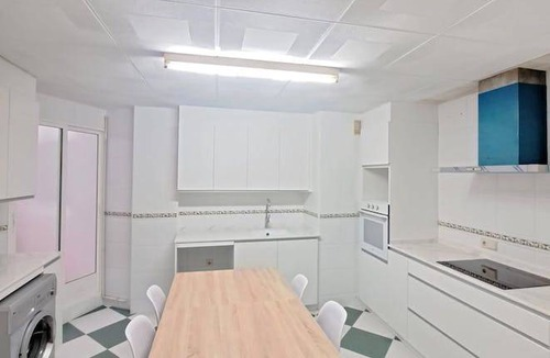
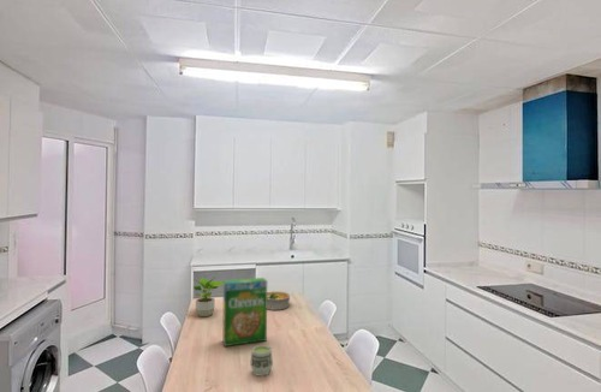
+ cup [249,344,274,378]
+ bowl [267,290,291,311]
+ potted plant [192,277,224,317]
+ cereal box [221,277,268,348]
